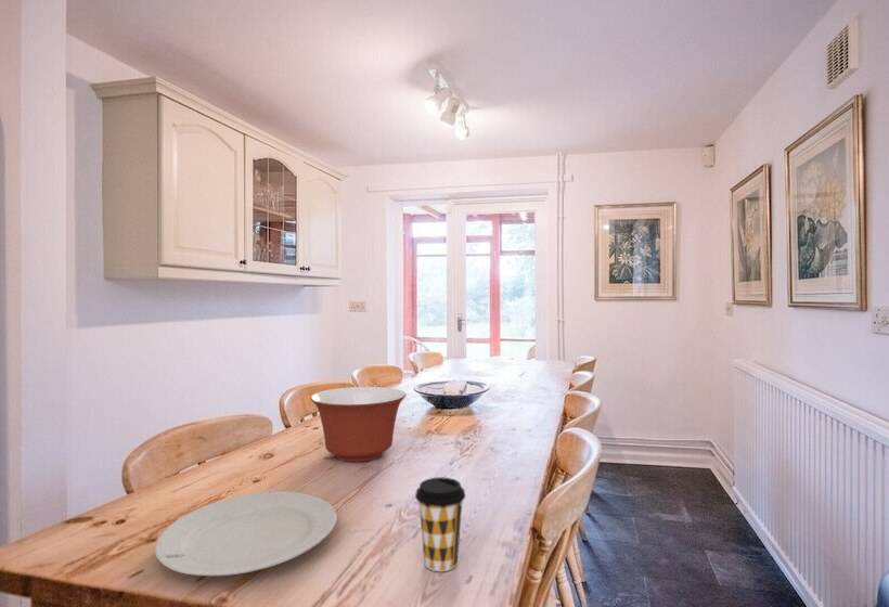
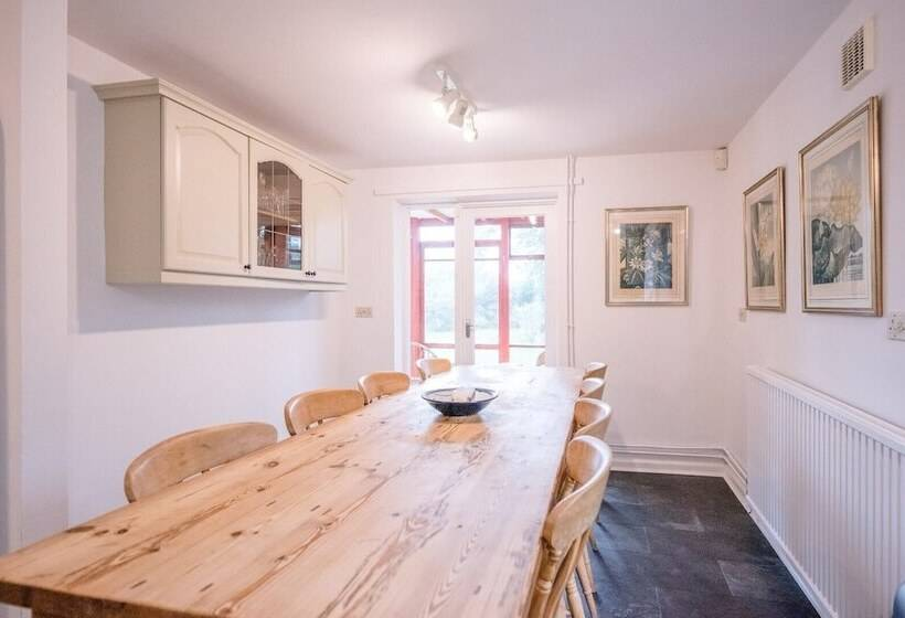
- chinaware [154,490,338,577]
- coffee cup [414,476,466,572]
- mixing bowl [310,386,407,463]
